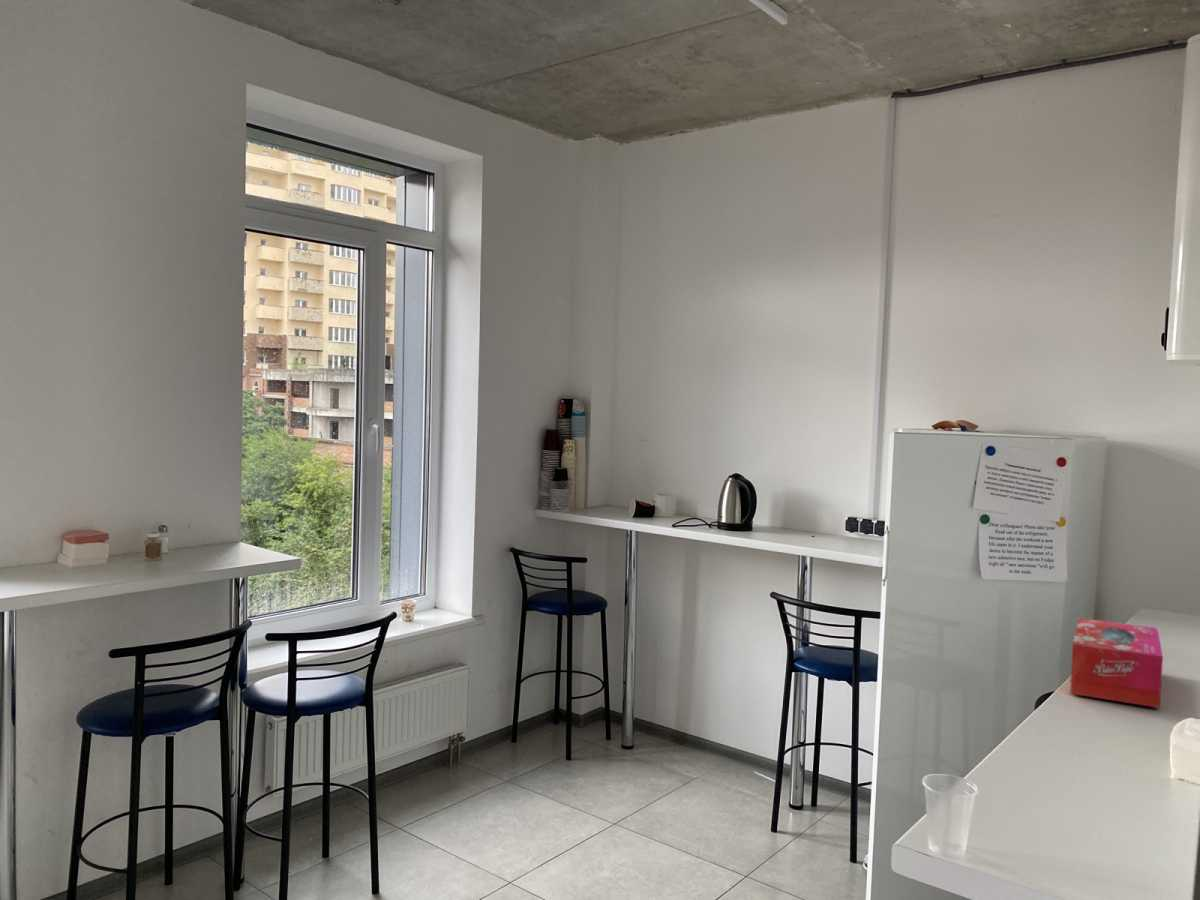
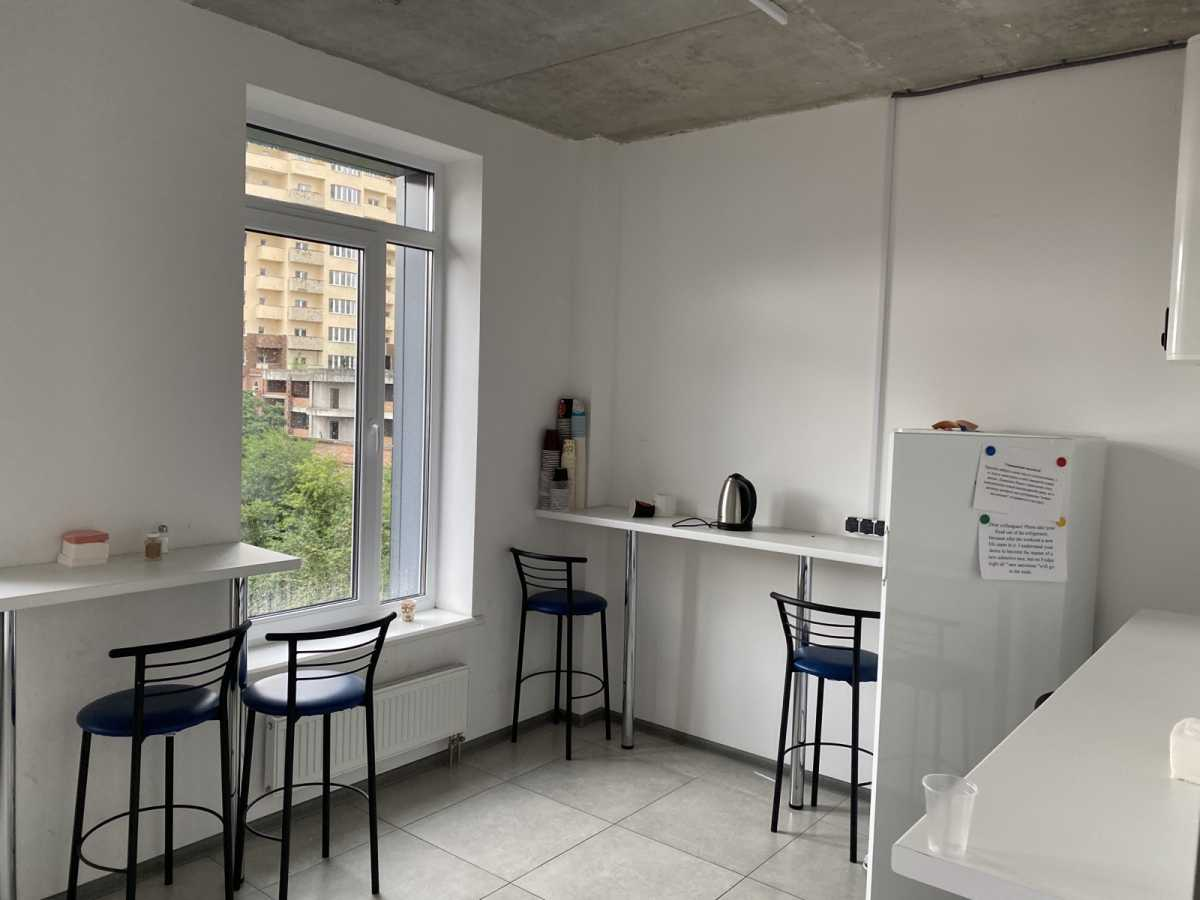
- tissue box [1069,617,1164,709]
